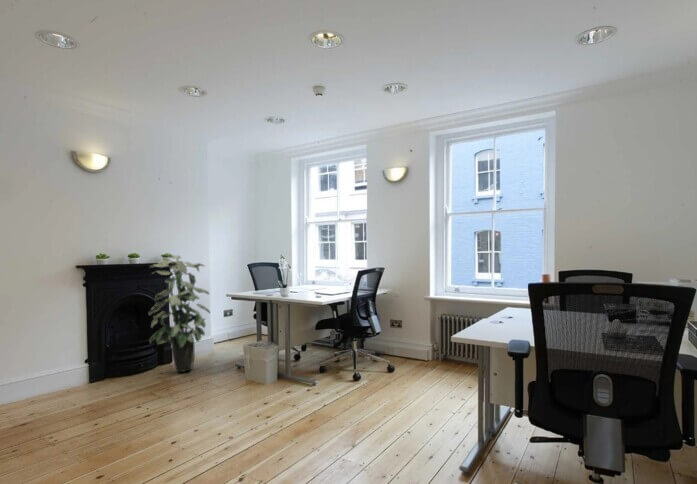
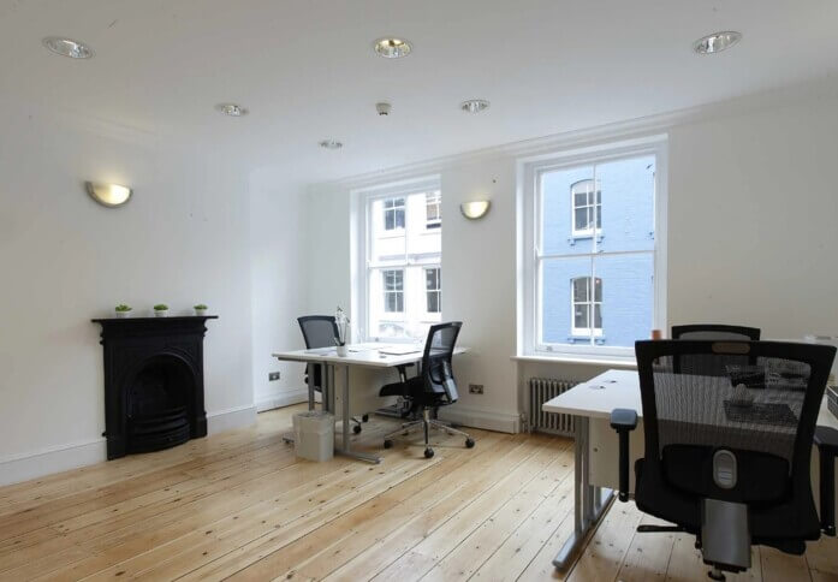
- indoor plant [147,254,212,373]
